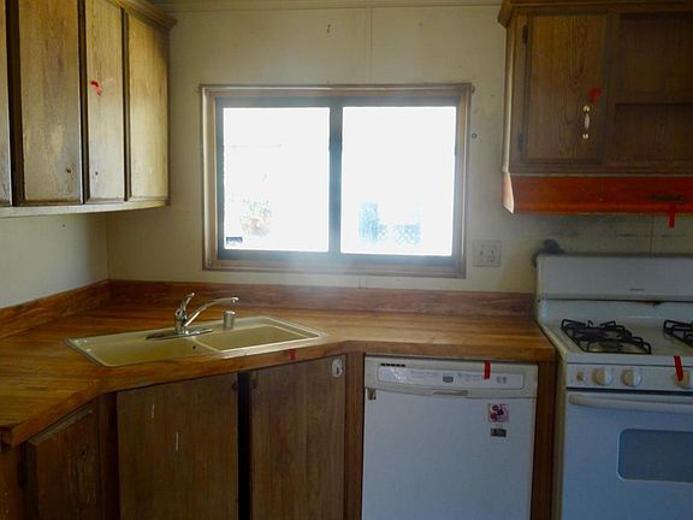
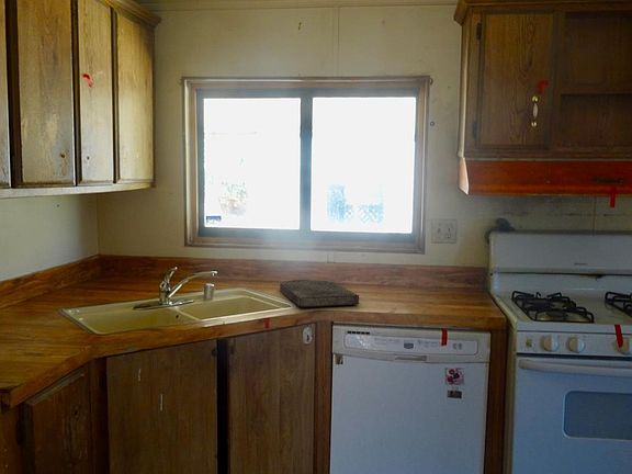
+ cutting board [279,279,360,308]
